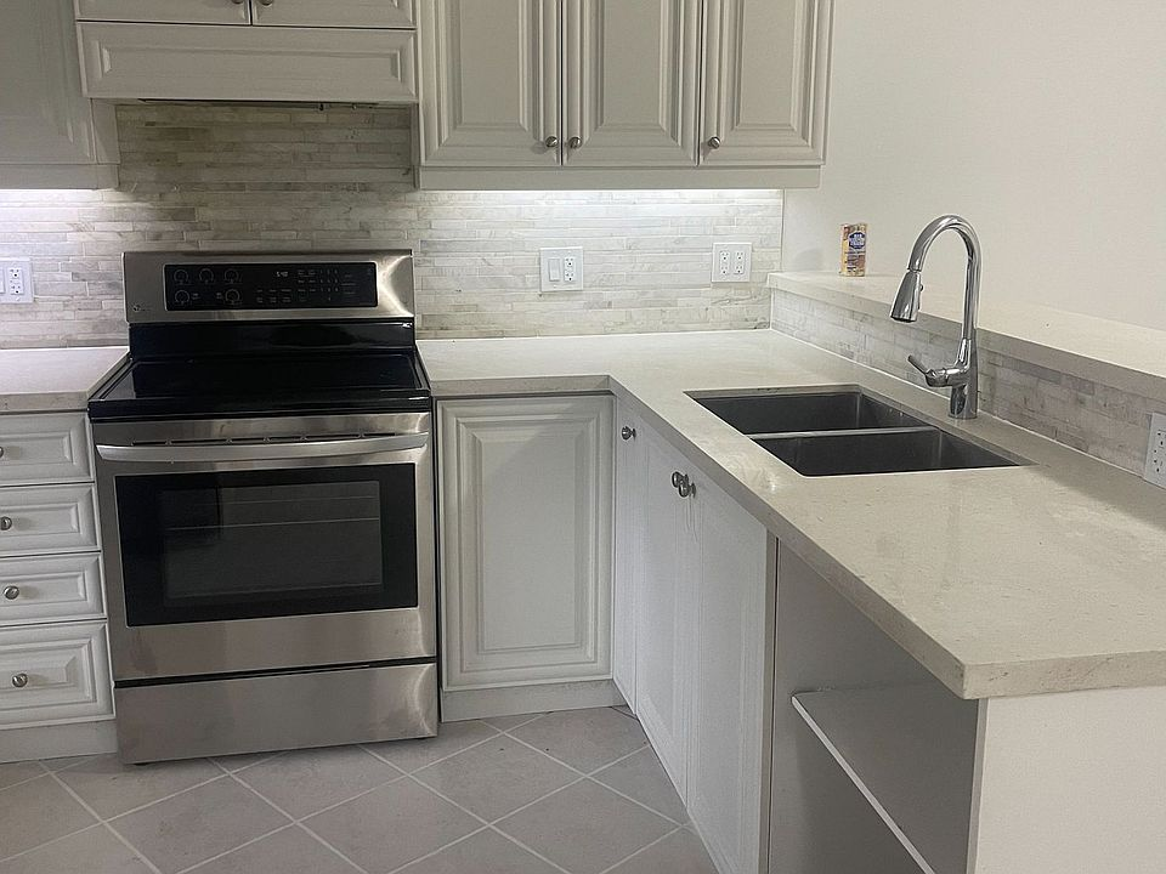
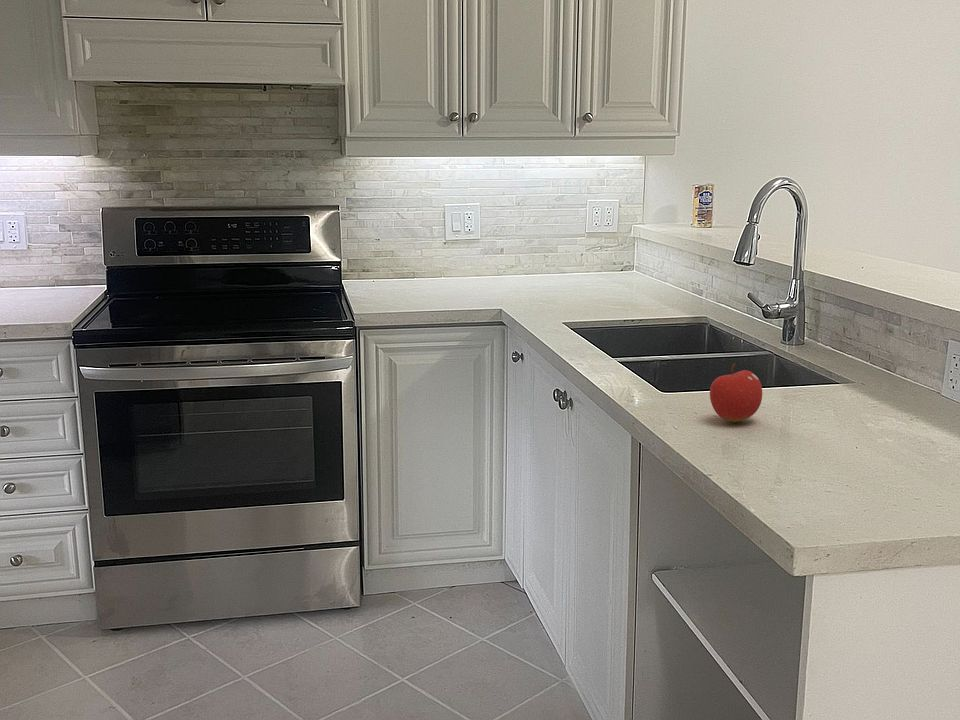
+ fruit [709,363,763,423]
